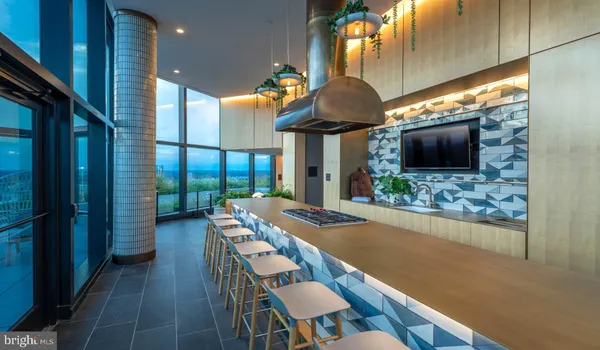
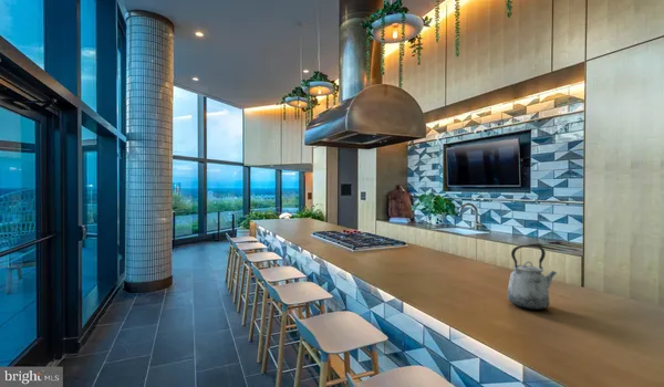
+ kettle [507,244,558,311]
